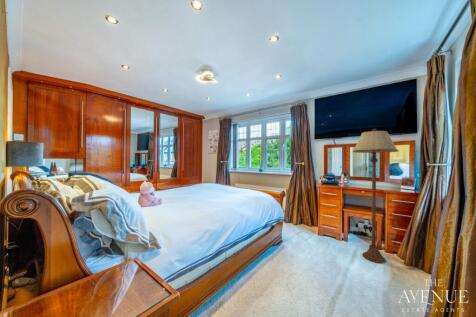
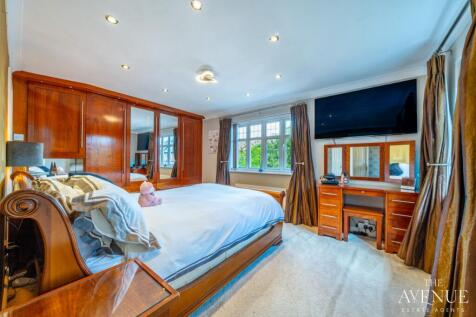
- floor lamp [352,128,399,264]
